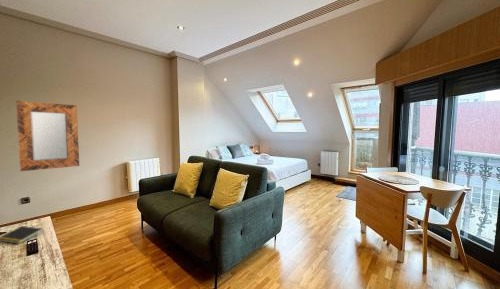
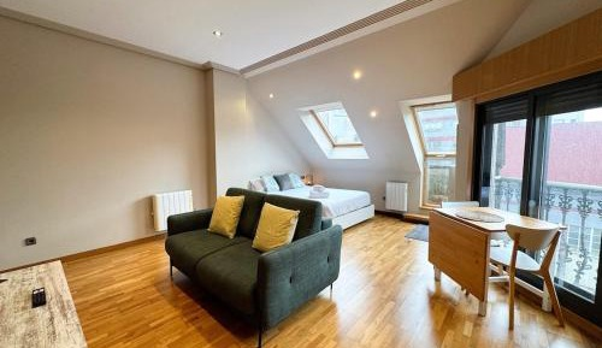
- notepad [0,225,44,245]
- home mirror [15,100,80,172]
